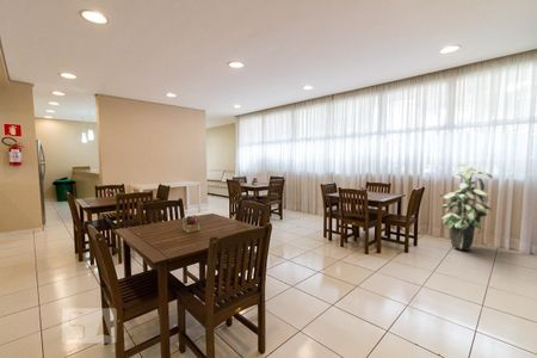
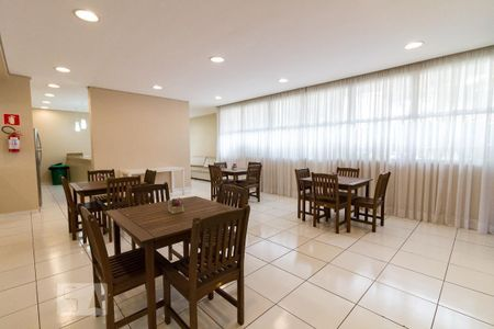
- indoor plant [437,162,493,252]
